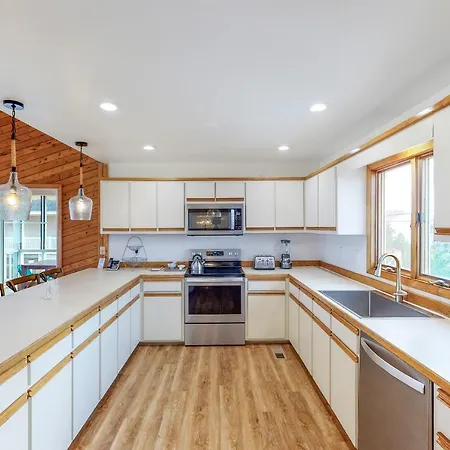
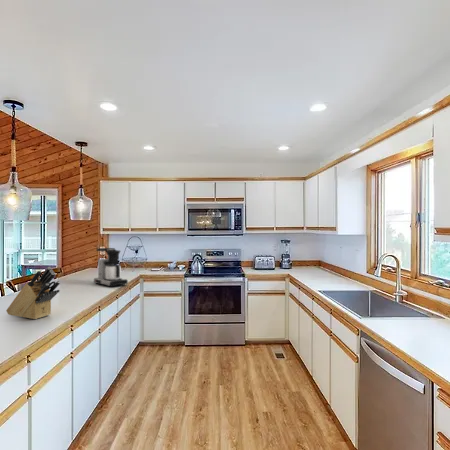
+ knife block [5,266,61,320]
+ coffee maker [93,247,129,288]
